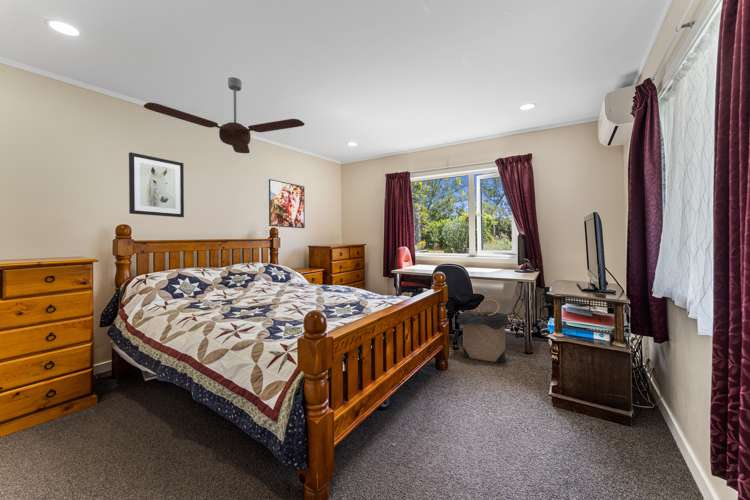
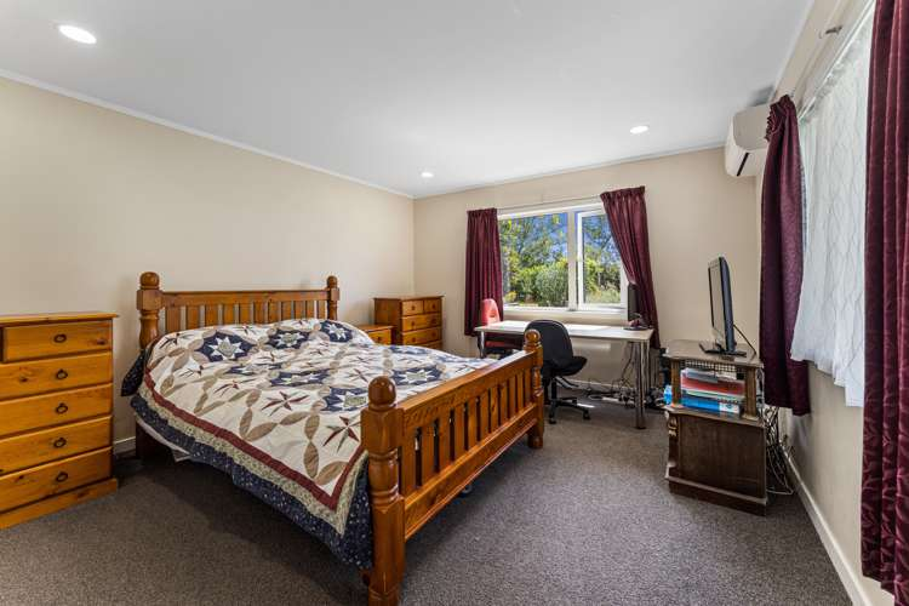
- wall art [128,151,185,218]
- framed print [268,178,306,229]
- ceiling fan [143,76,306,154]
- laundry hamper [455,299,510,363]
